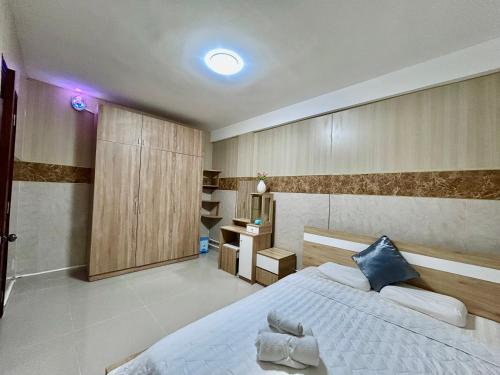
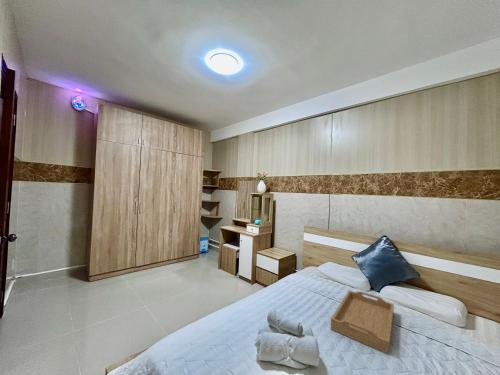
+ serving tray [330,290,395,356]
